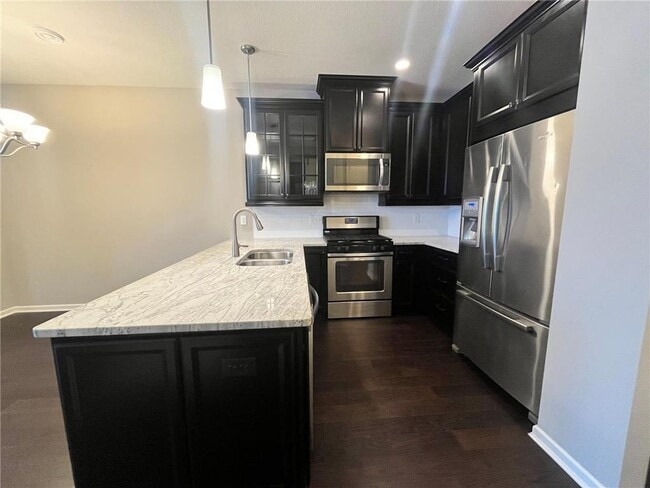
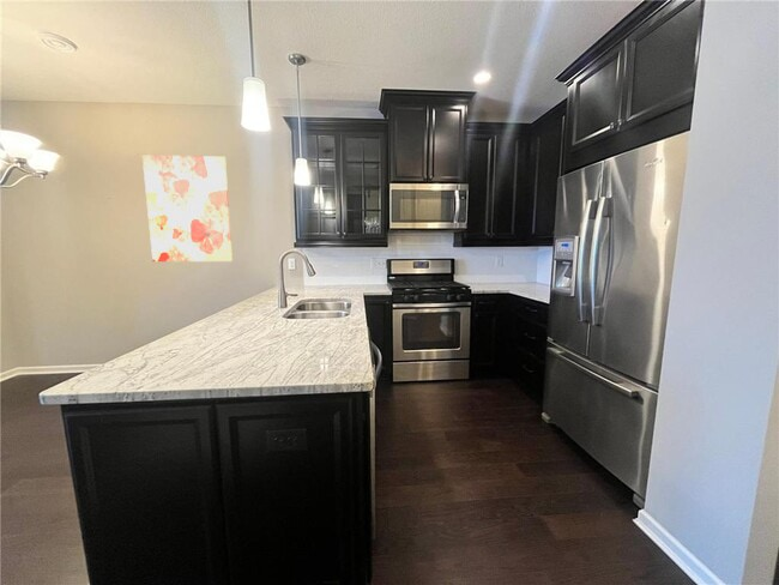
+ wall art [141,153,234,263]
